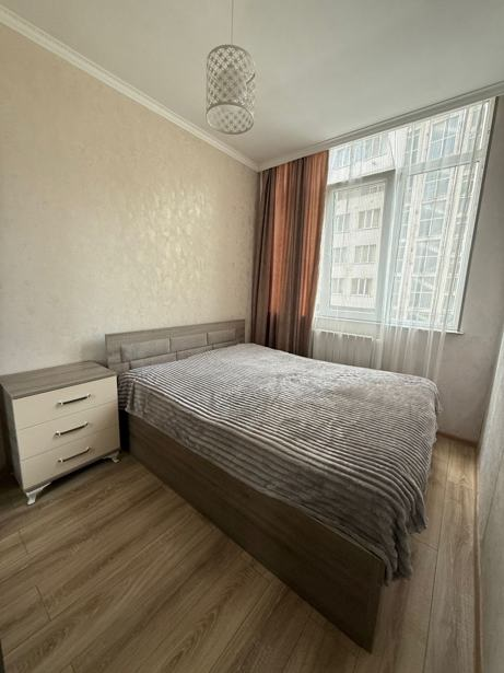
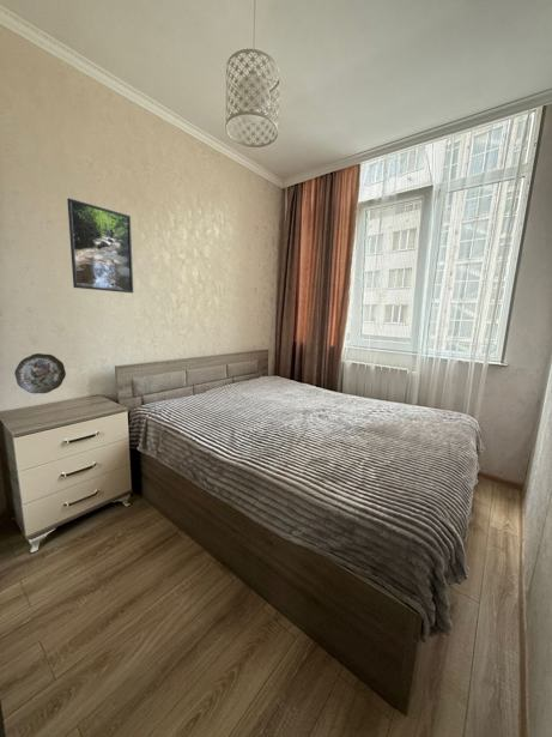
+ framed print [66,198,134,294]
+ decorative plate [13,352,67,394]
